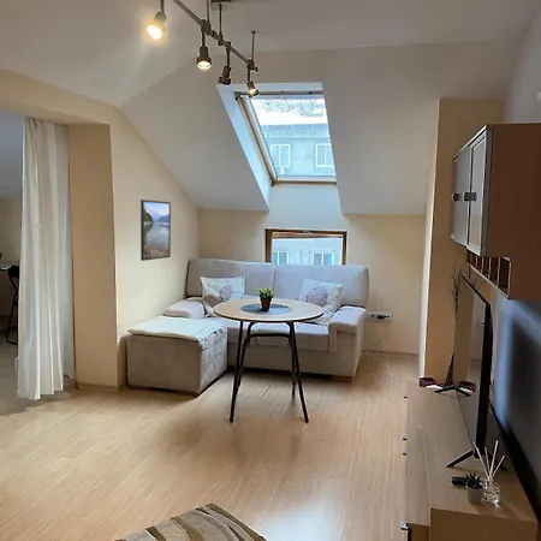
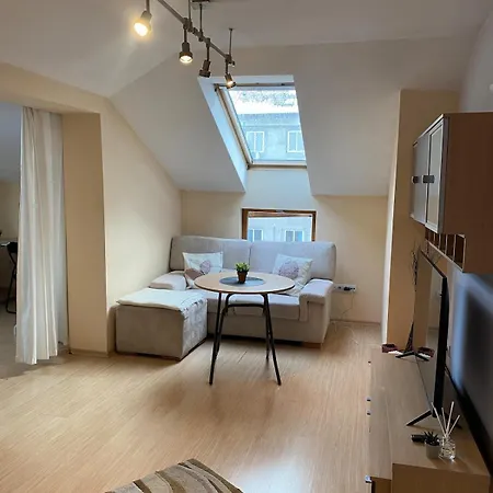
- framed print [139,198,172,262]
